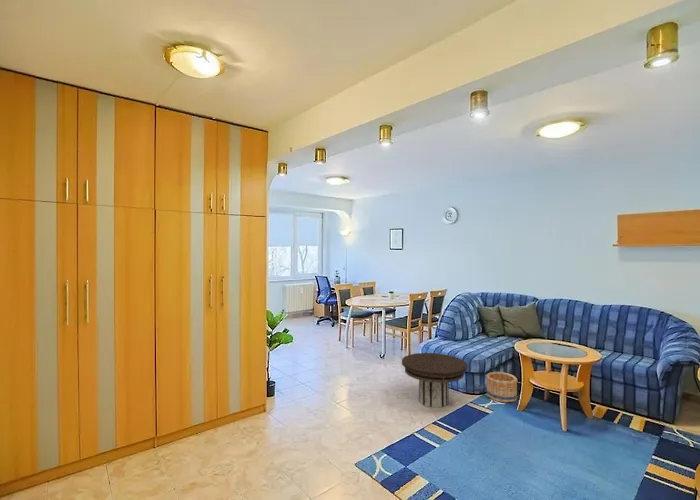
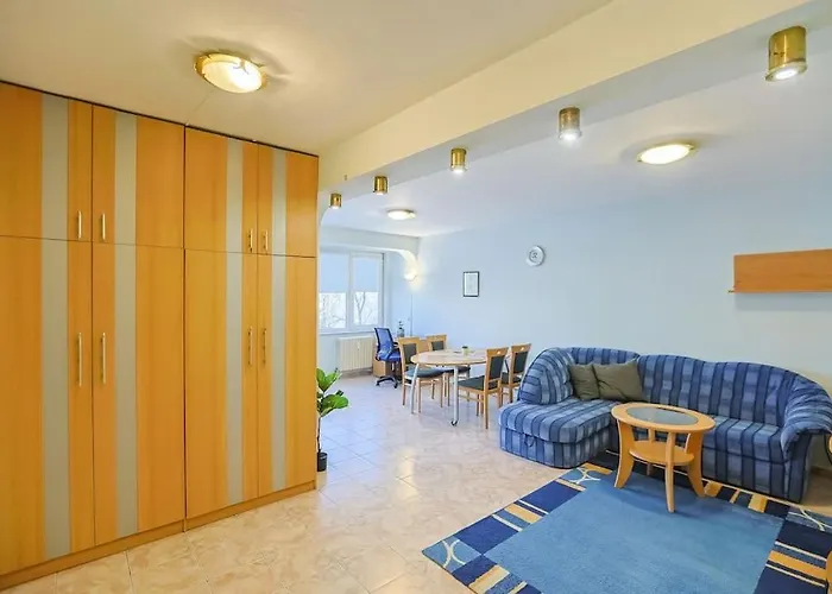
- basket [485,371,519,403]
- side table [401,352,468,409]
